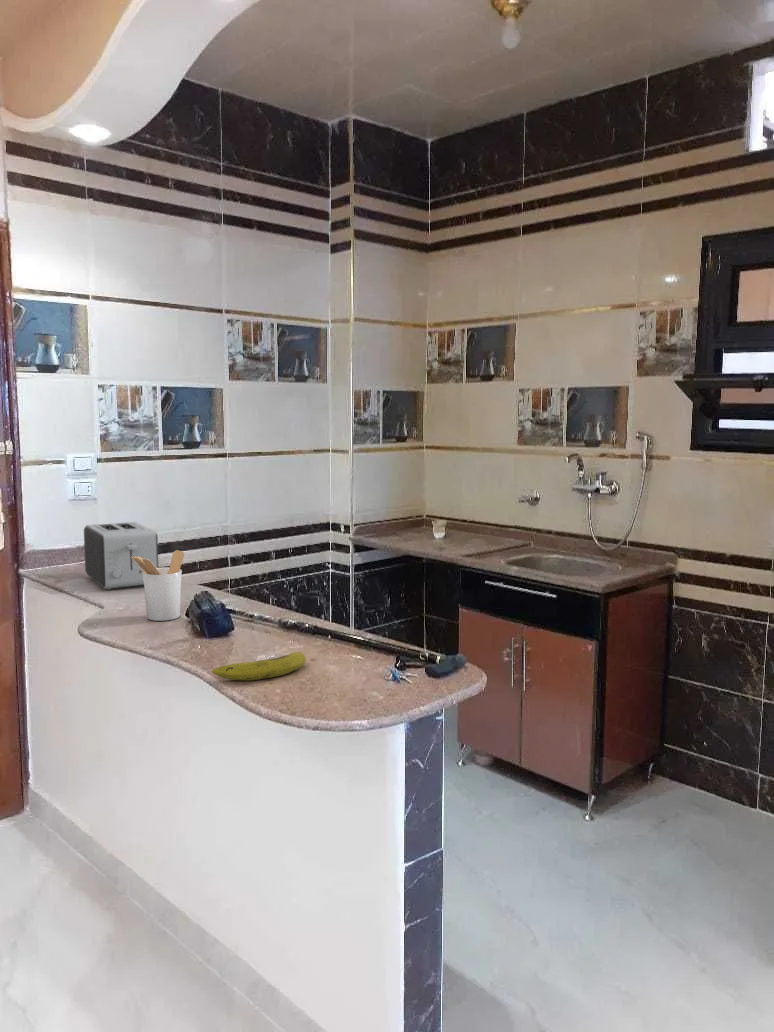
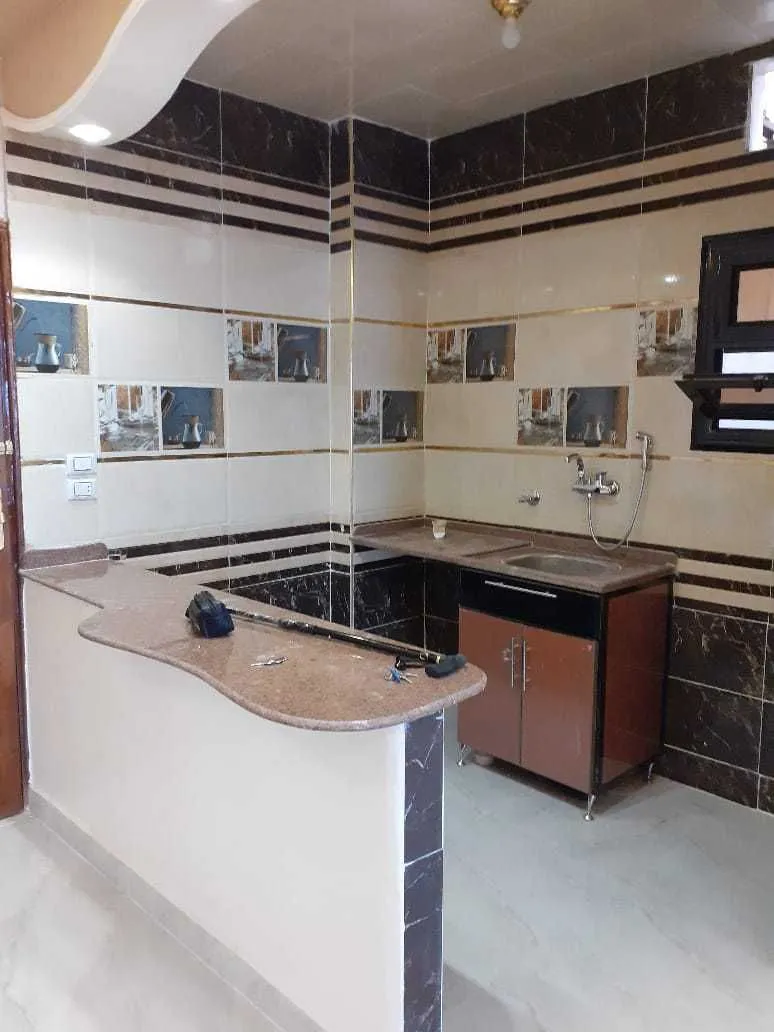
- fruit [211,651,307,681]
- toaster [83,521,160,591]
- utensil holder [131,549,185,622]
